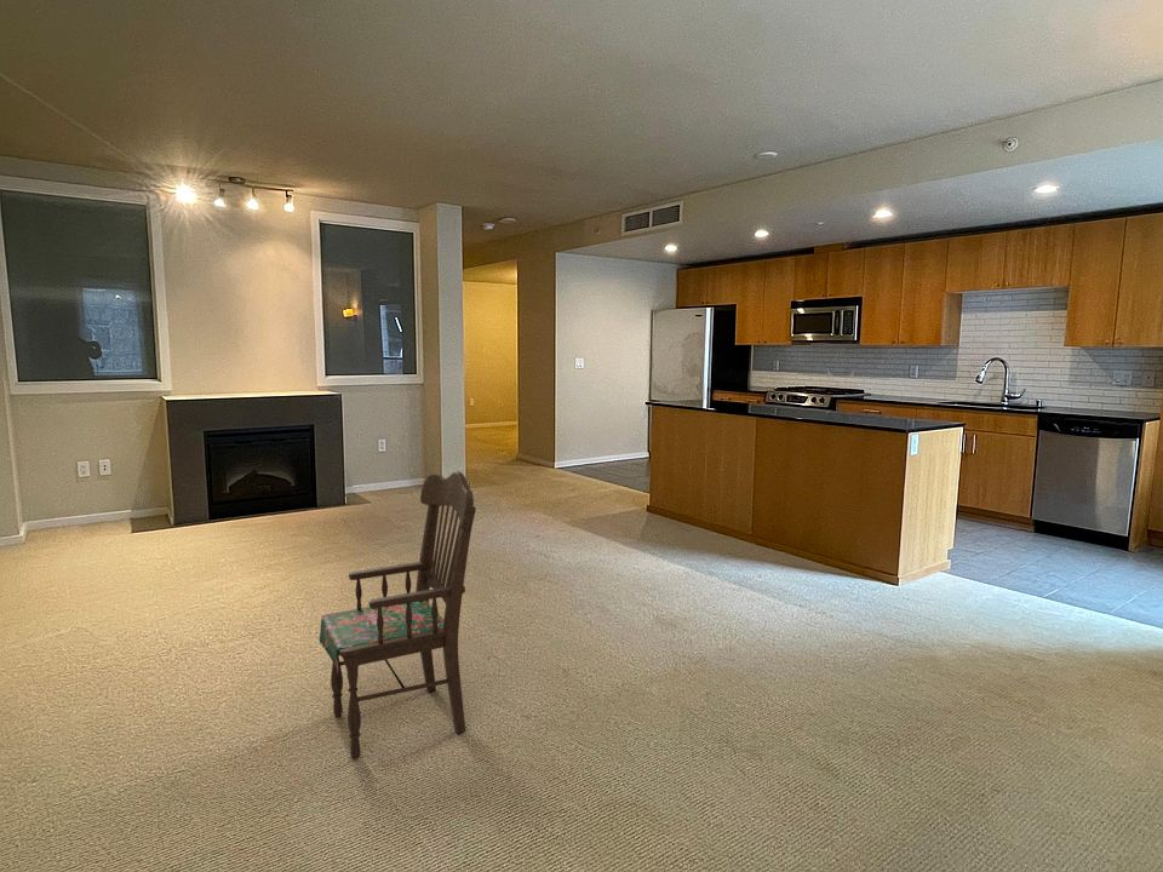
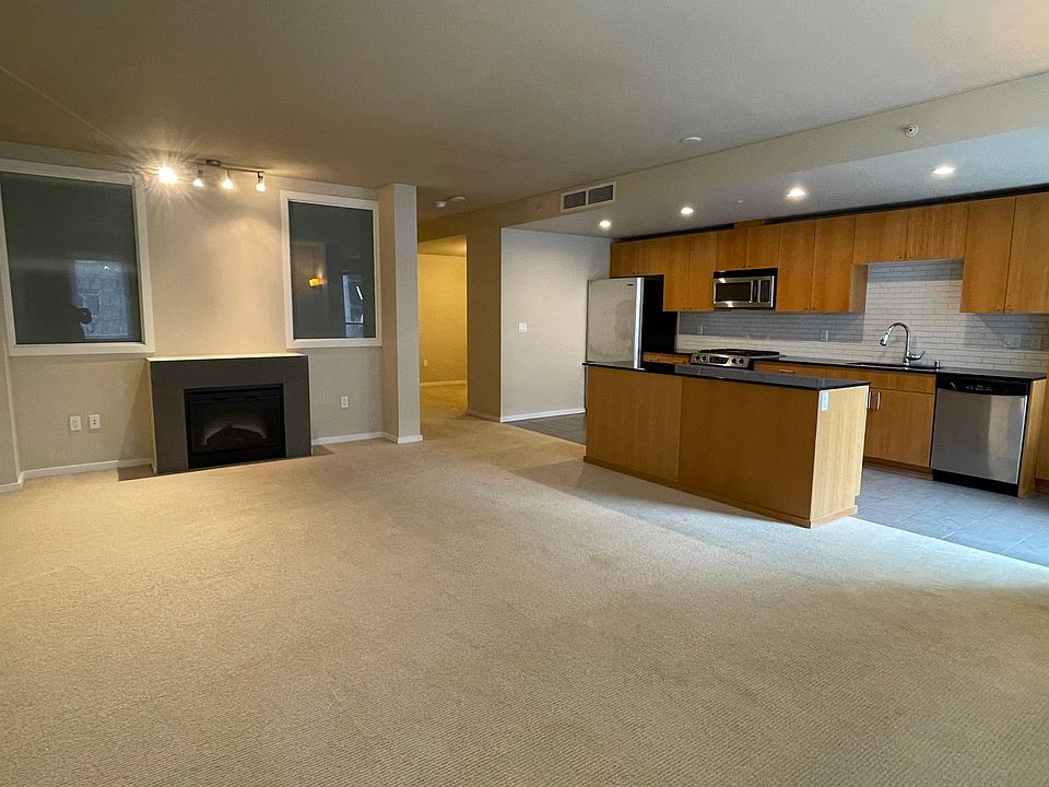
- dining chair [317,470,477,761]
